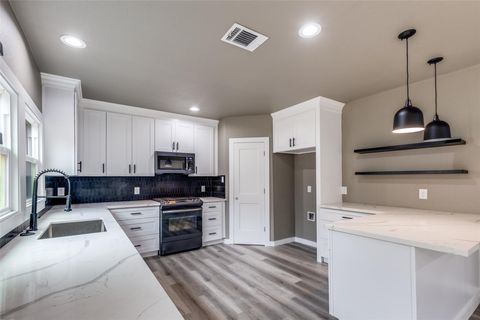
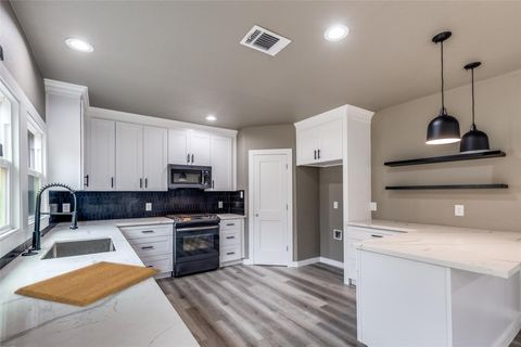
+ chopping board [13,260,163,308]
